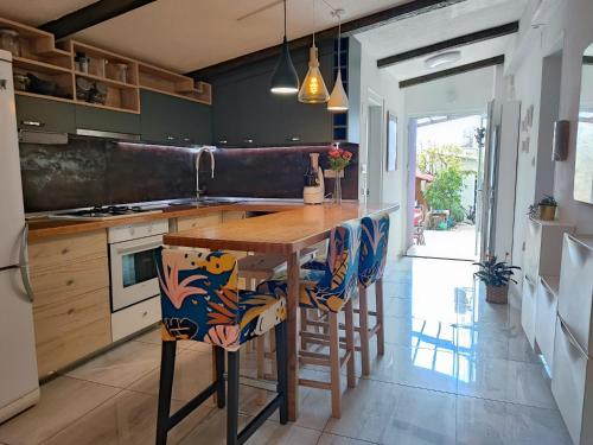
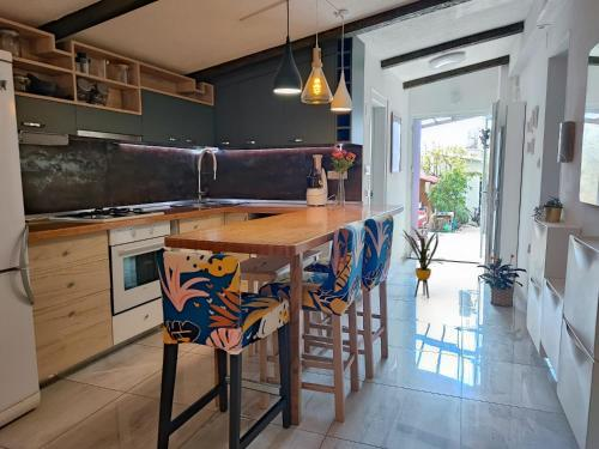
+ house plant [401,225,447,299]
